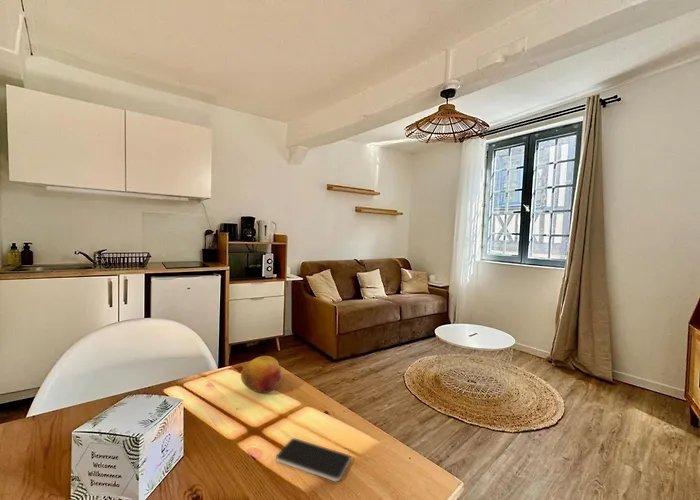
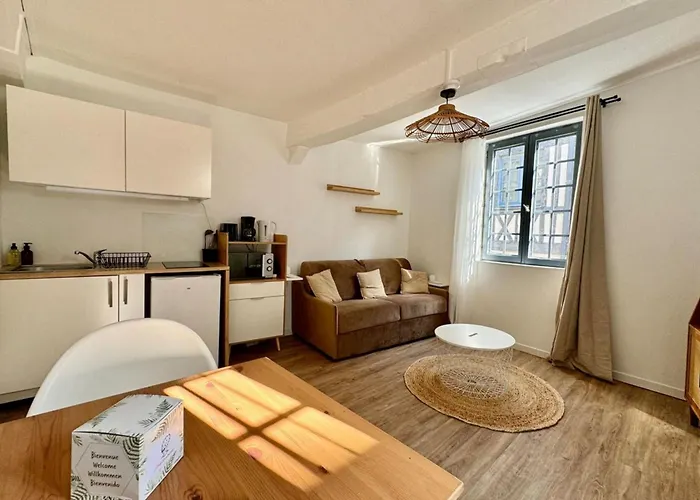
- fruit [240,355,283,394]
- smartphone [275,437,352,482]
